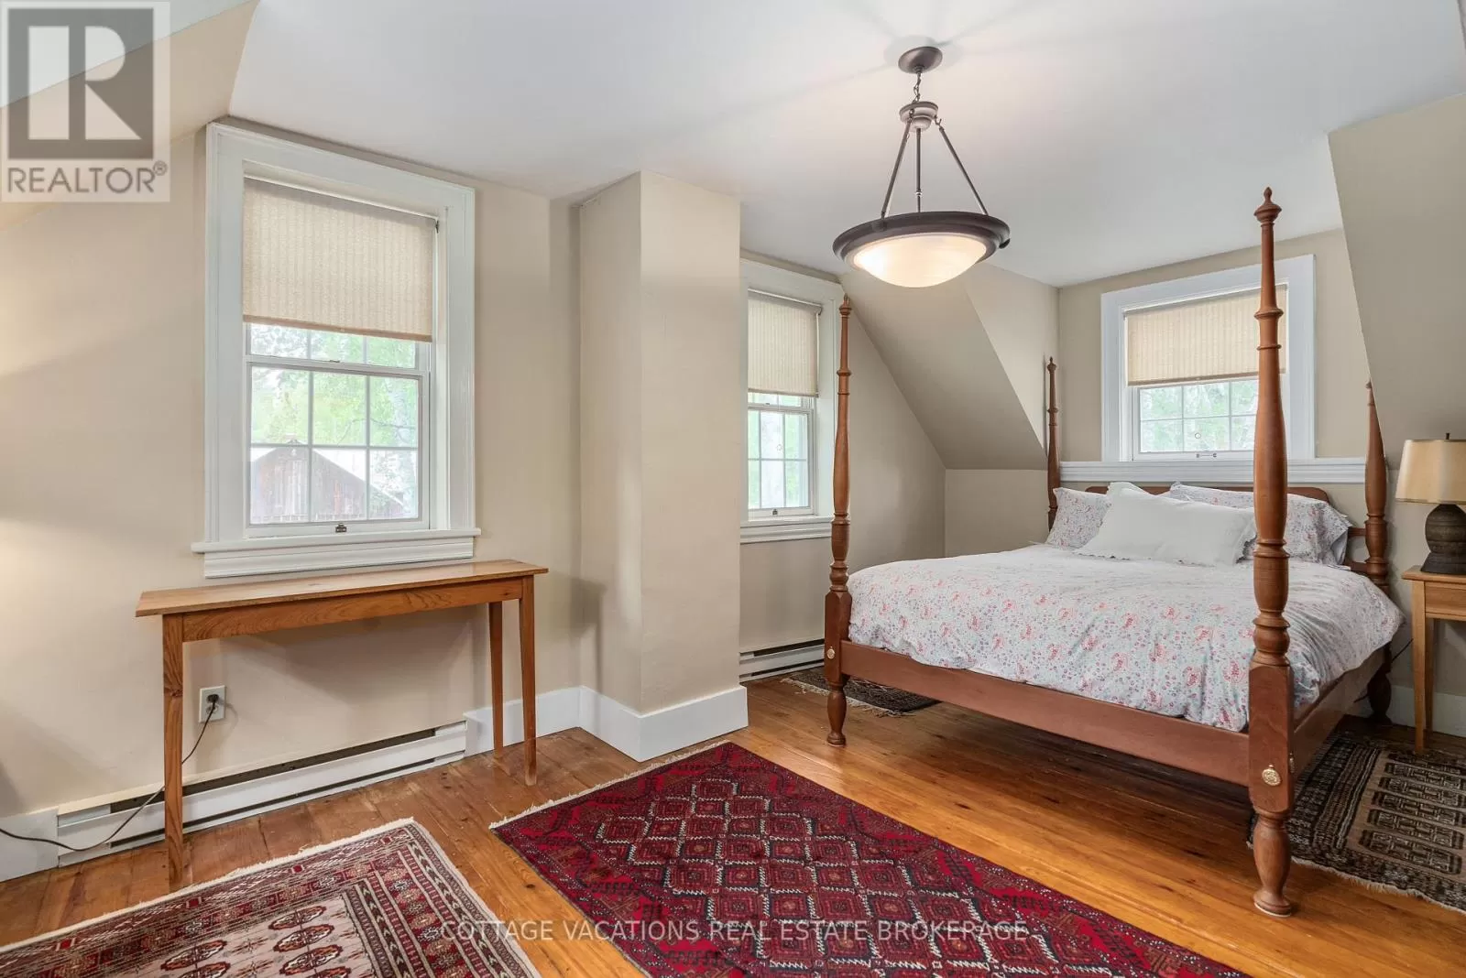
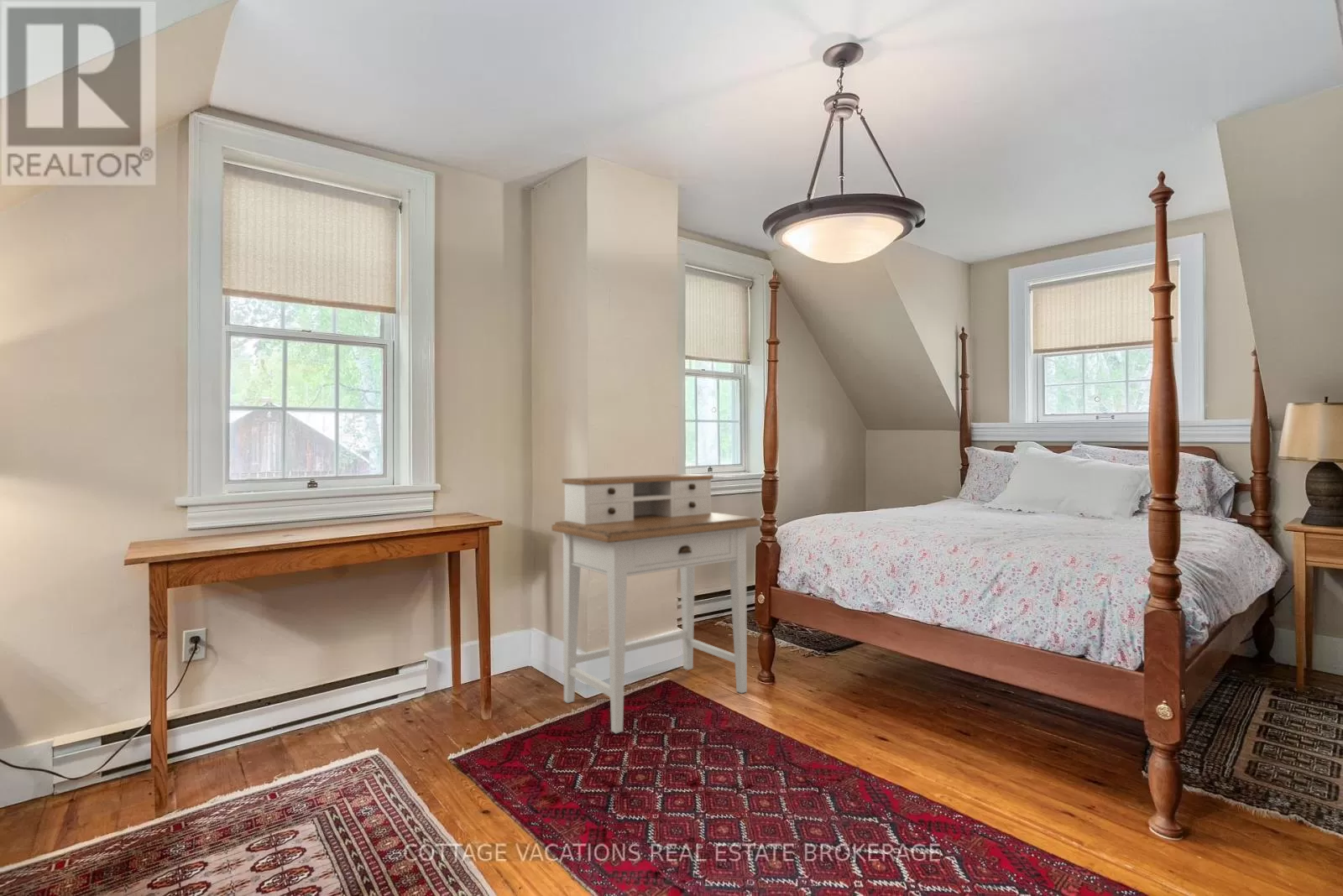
+ desk [551,473,761,734]
